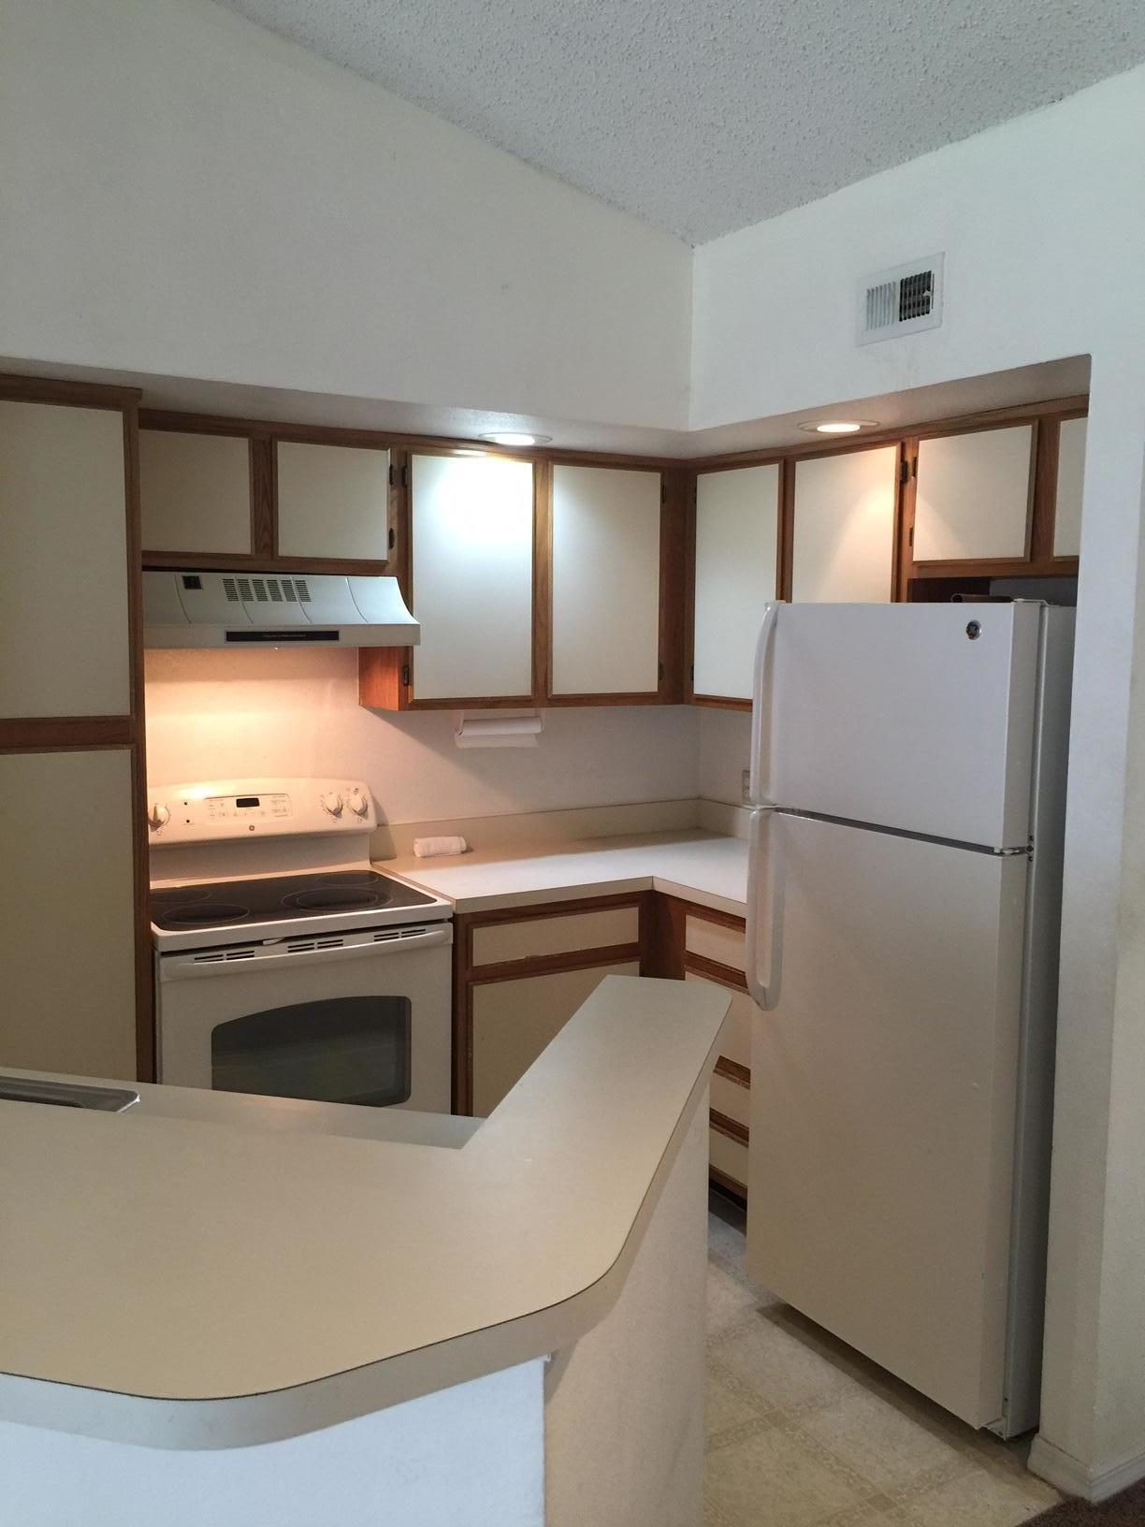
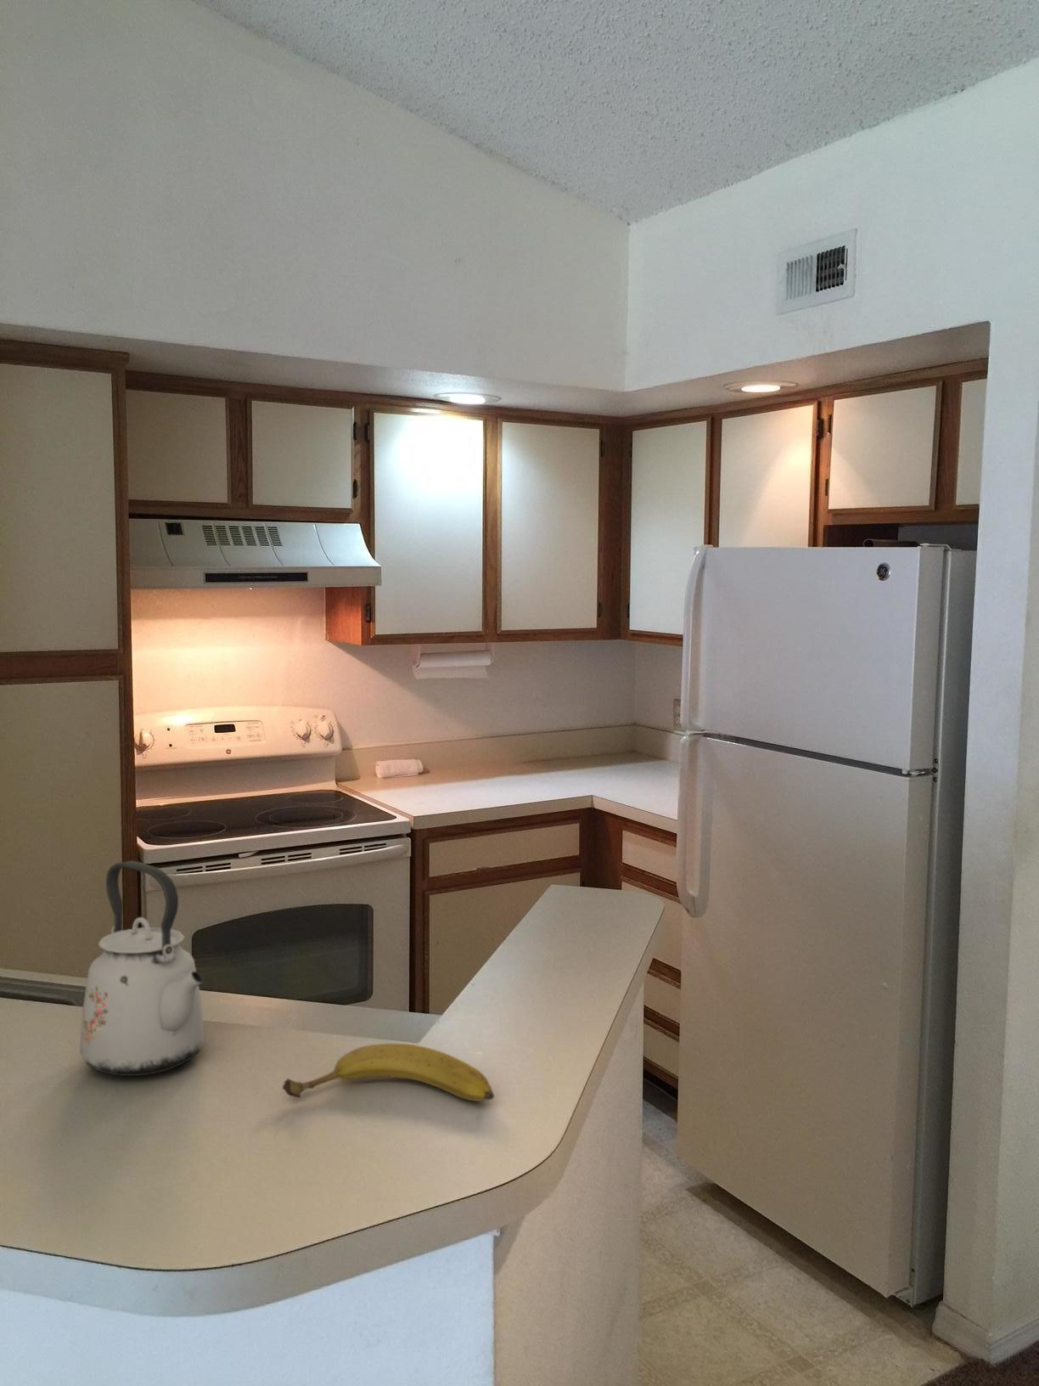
+ fruit [282,1043,494,1102]
+ kettle [79,860,205,1077]
